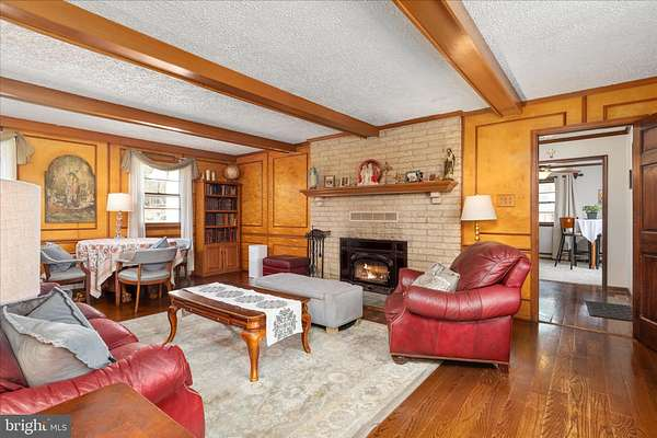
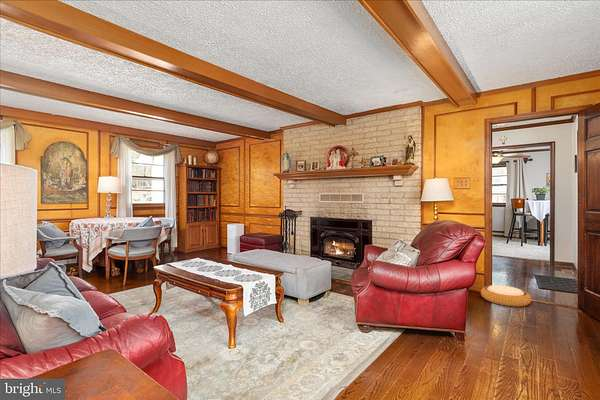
+ woven basket [480,284,532,308]
